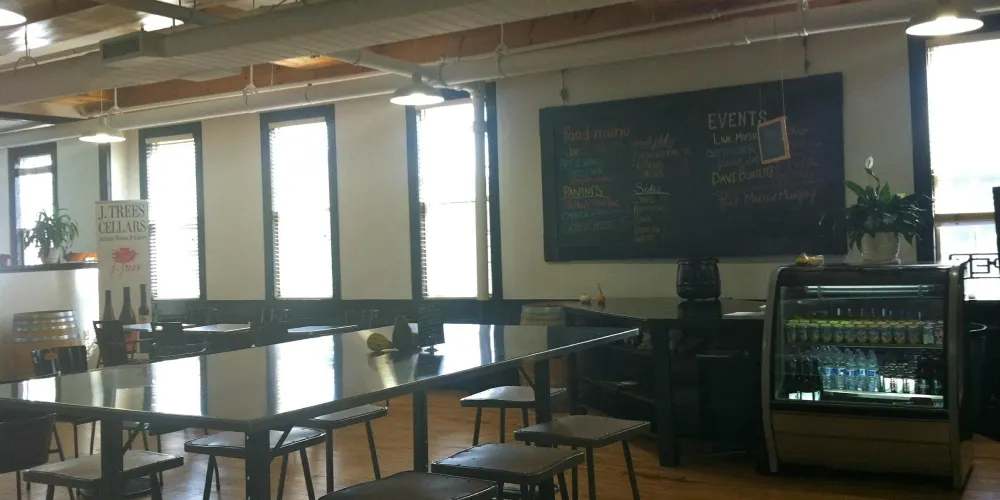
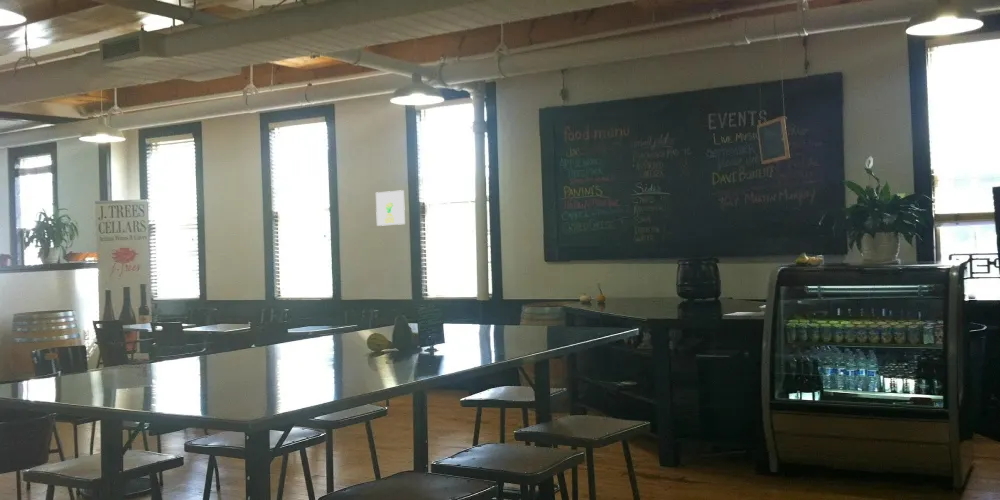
+ wall art [375,189,406,227]
